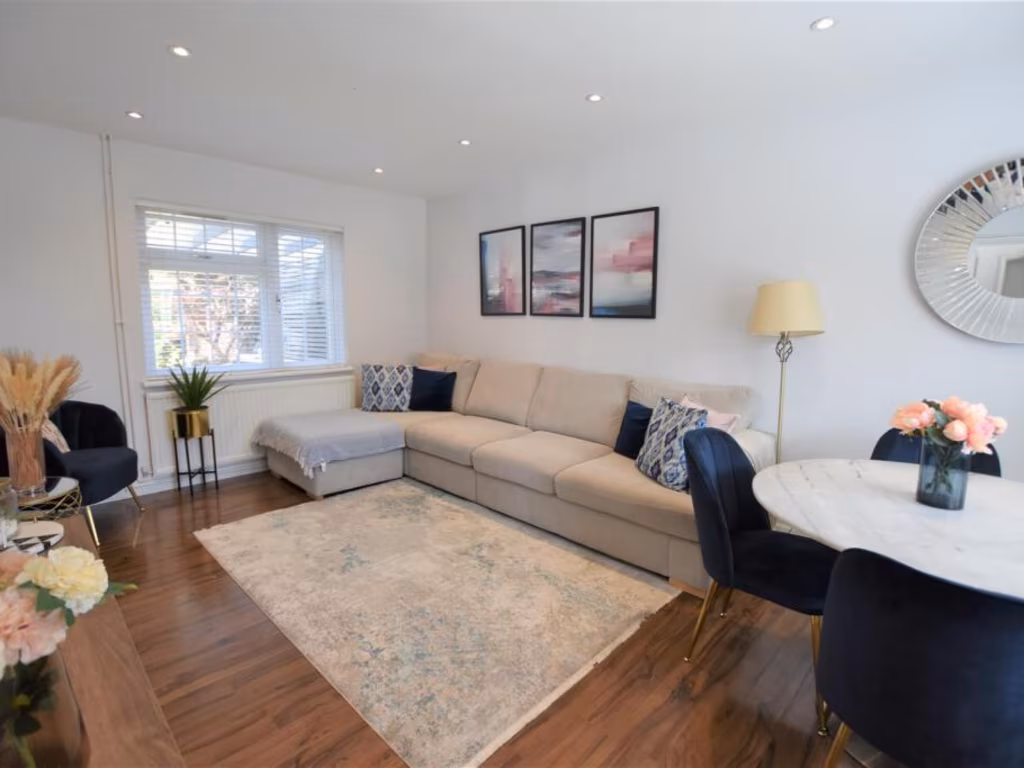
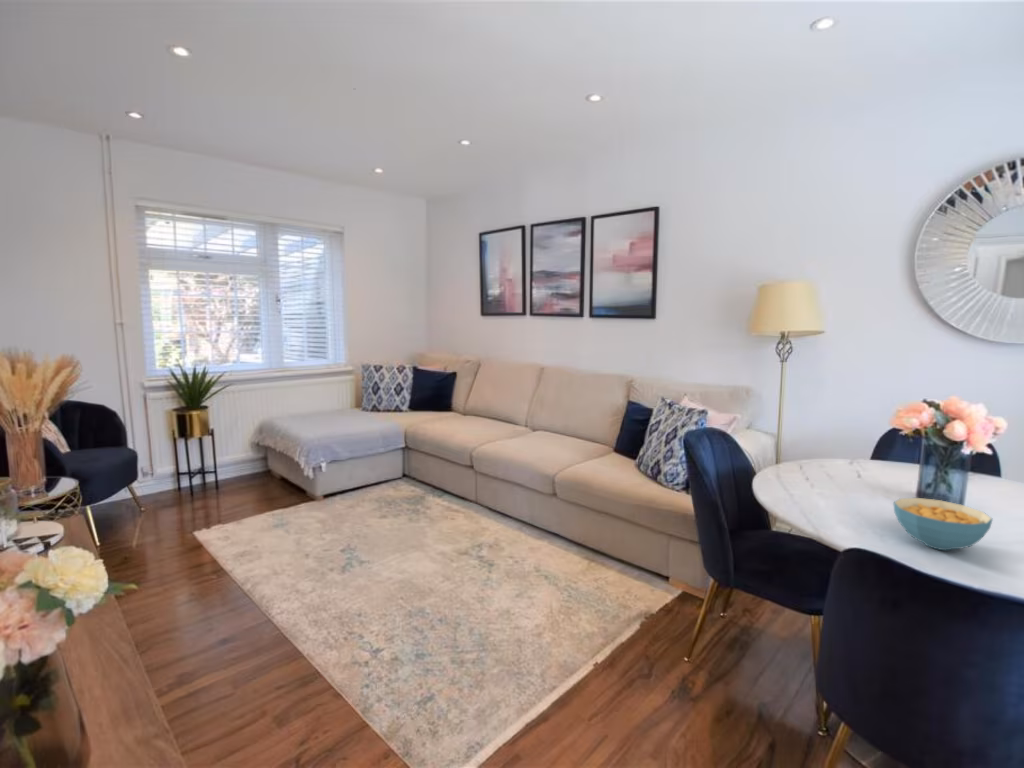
+ cereal bowl [892,497,994,551]
